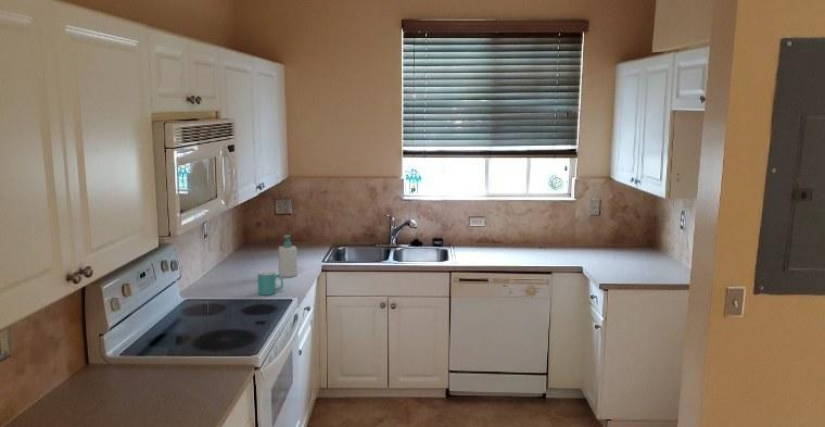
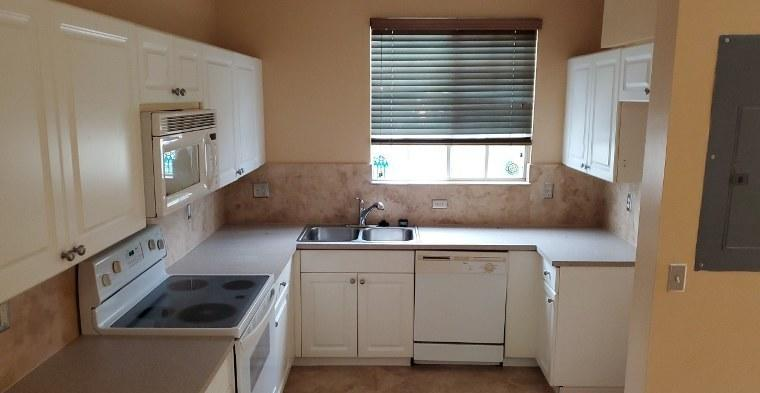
- mug [257,269,284,297]
- soap bottle [278,234,299,278]
